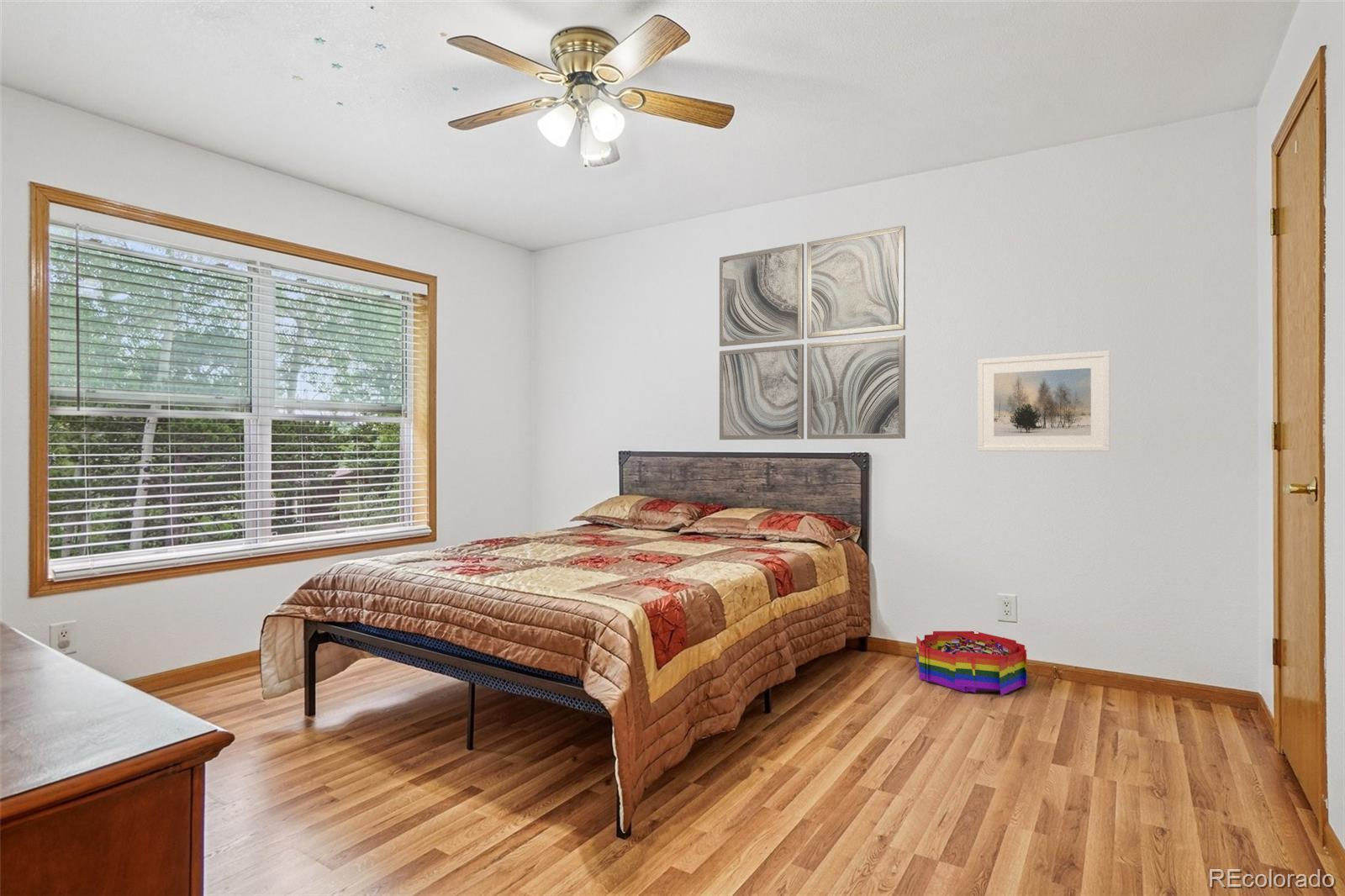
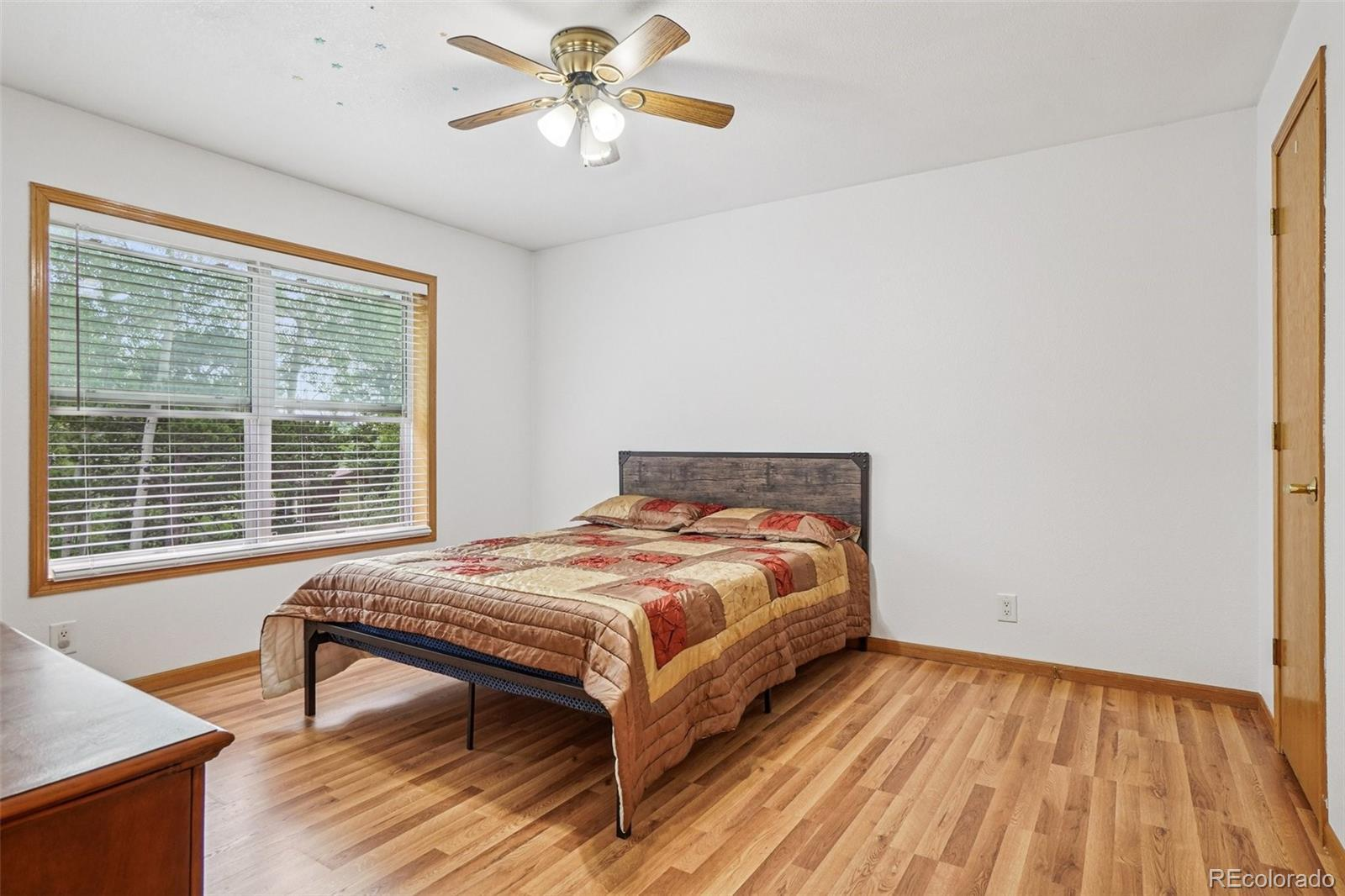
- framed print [977,350,1110,452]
- storage bin [915,630,1028,697]
- wall art [719,224,906,440]
